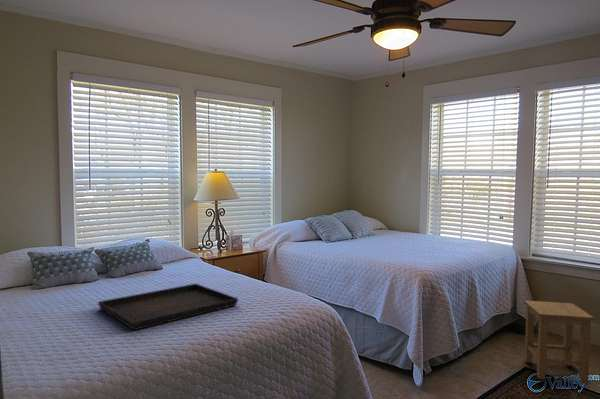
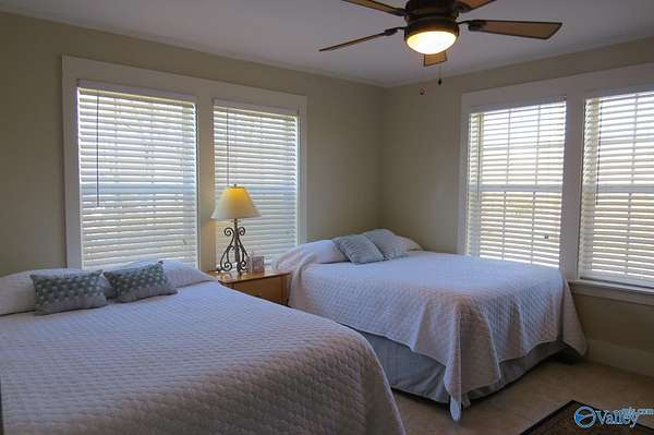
- serving tray [97,283,239,331]
- stool [523,299,596,385]
